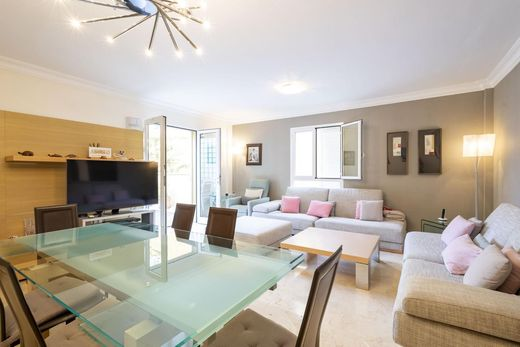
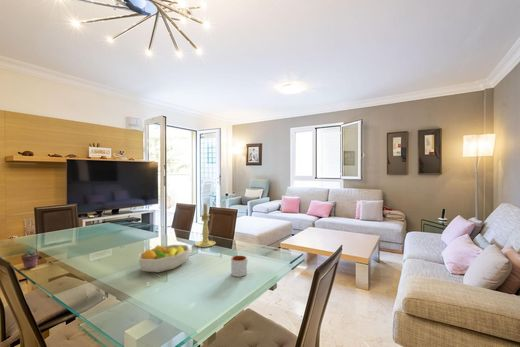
+ candle holder [194,203,217,248]
+ mug [230,254,248,278]
+ potted succulent [20,248,41,270]
+ fruit bowl [138,244,191,273]
